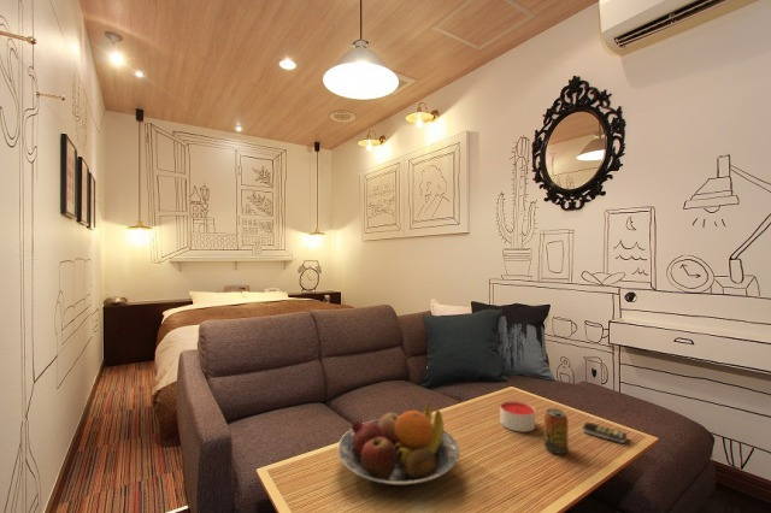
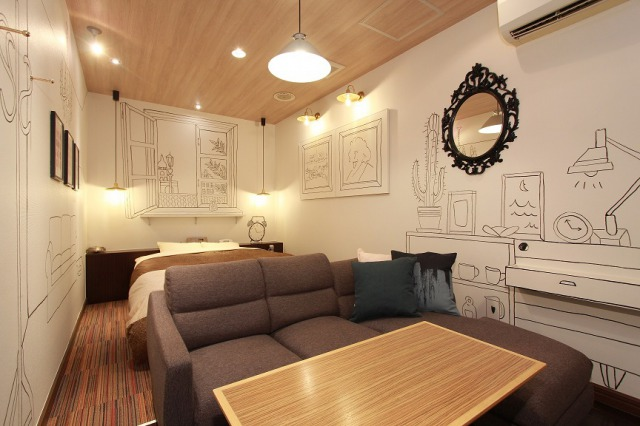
- remote control [582,421,628,444]
- fruit bowl [336,402,460,487]
- candle [499,400,536,434]
- beverage can [543,407,569,455]
